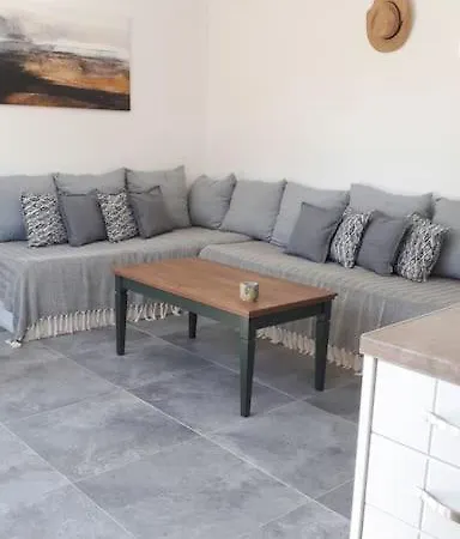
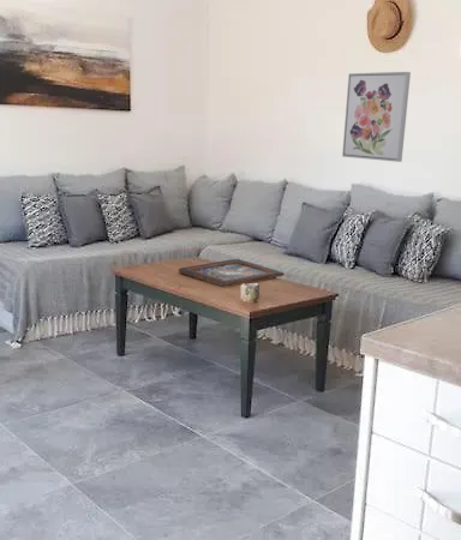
+ decorative tray [178,258,286,289]
+ wall art [341,71,412,163]
